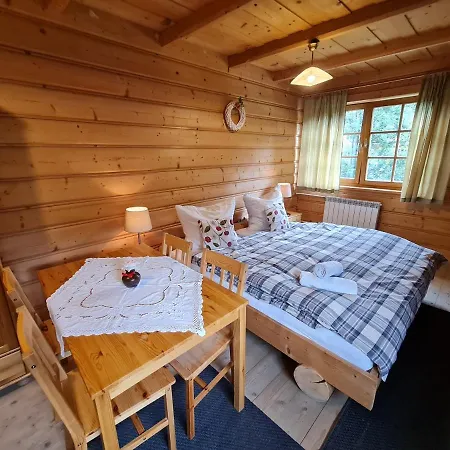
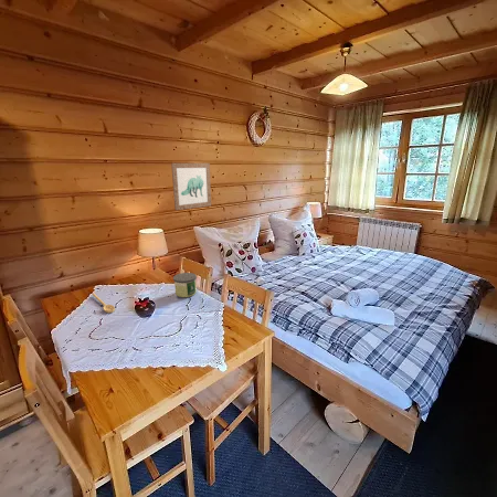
+ wall art [170,162,212,211]
+ candle [172,272,198,298]
+ spoon [92,293,116,314]
